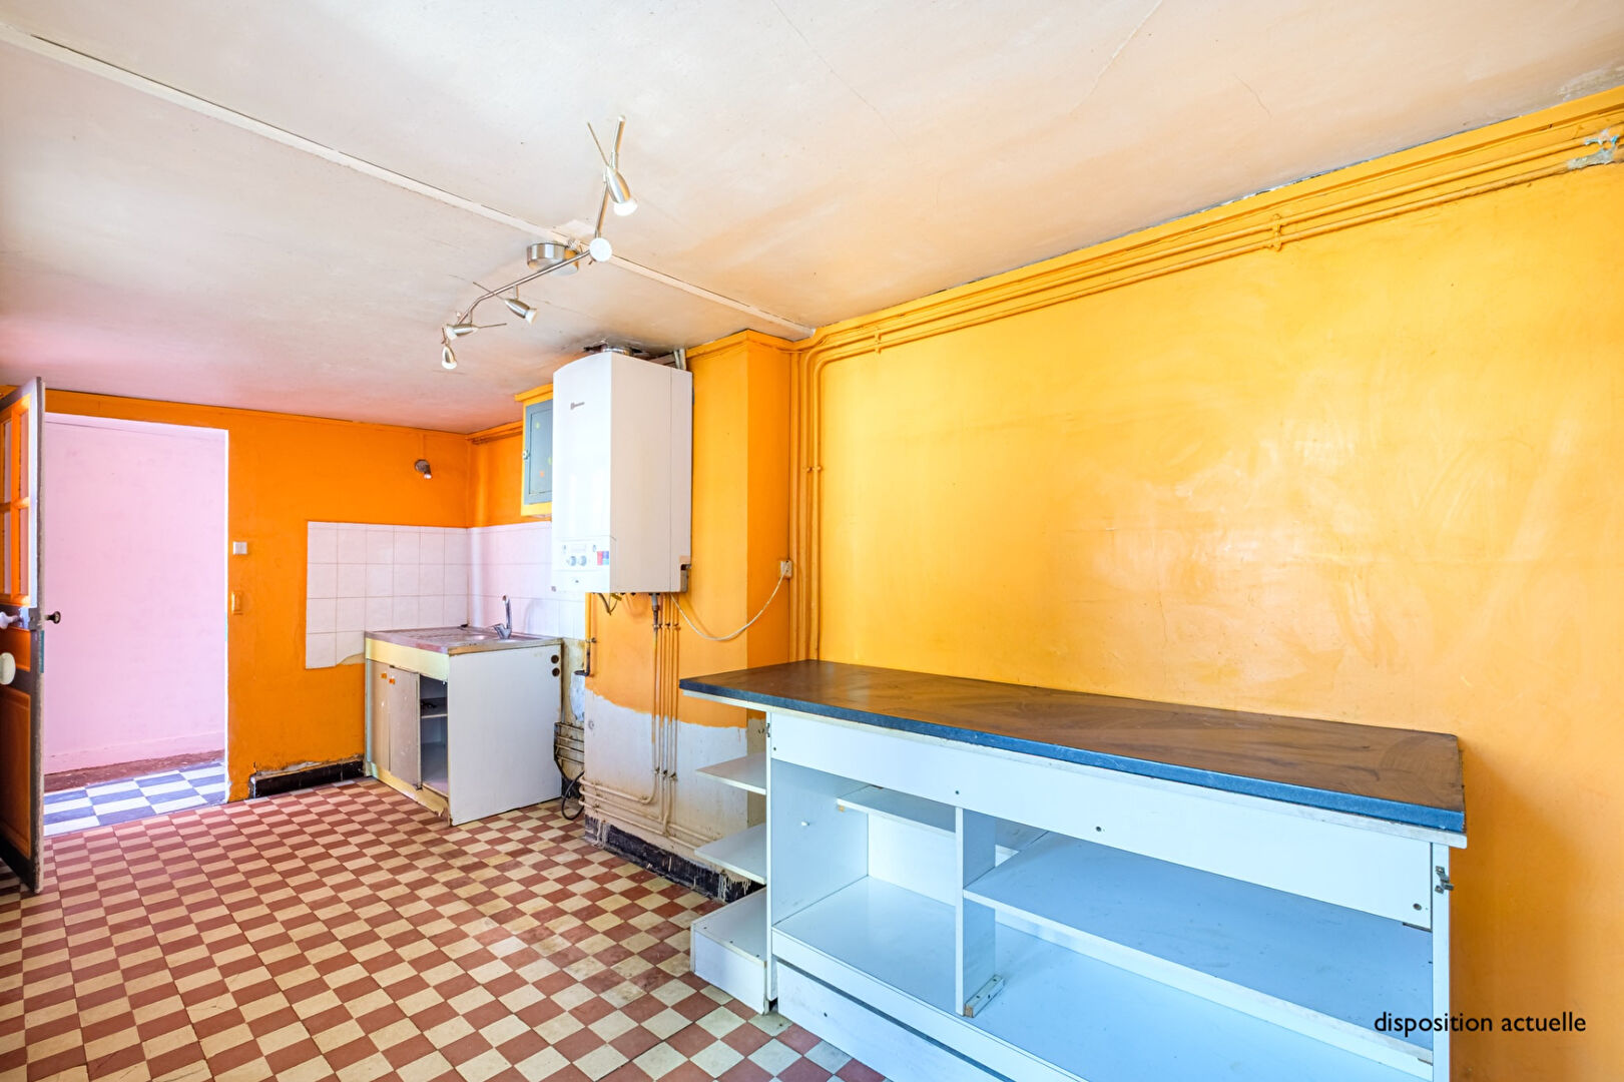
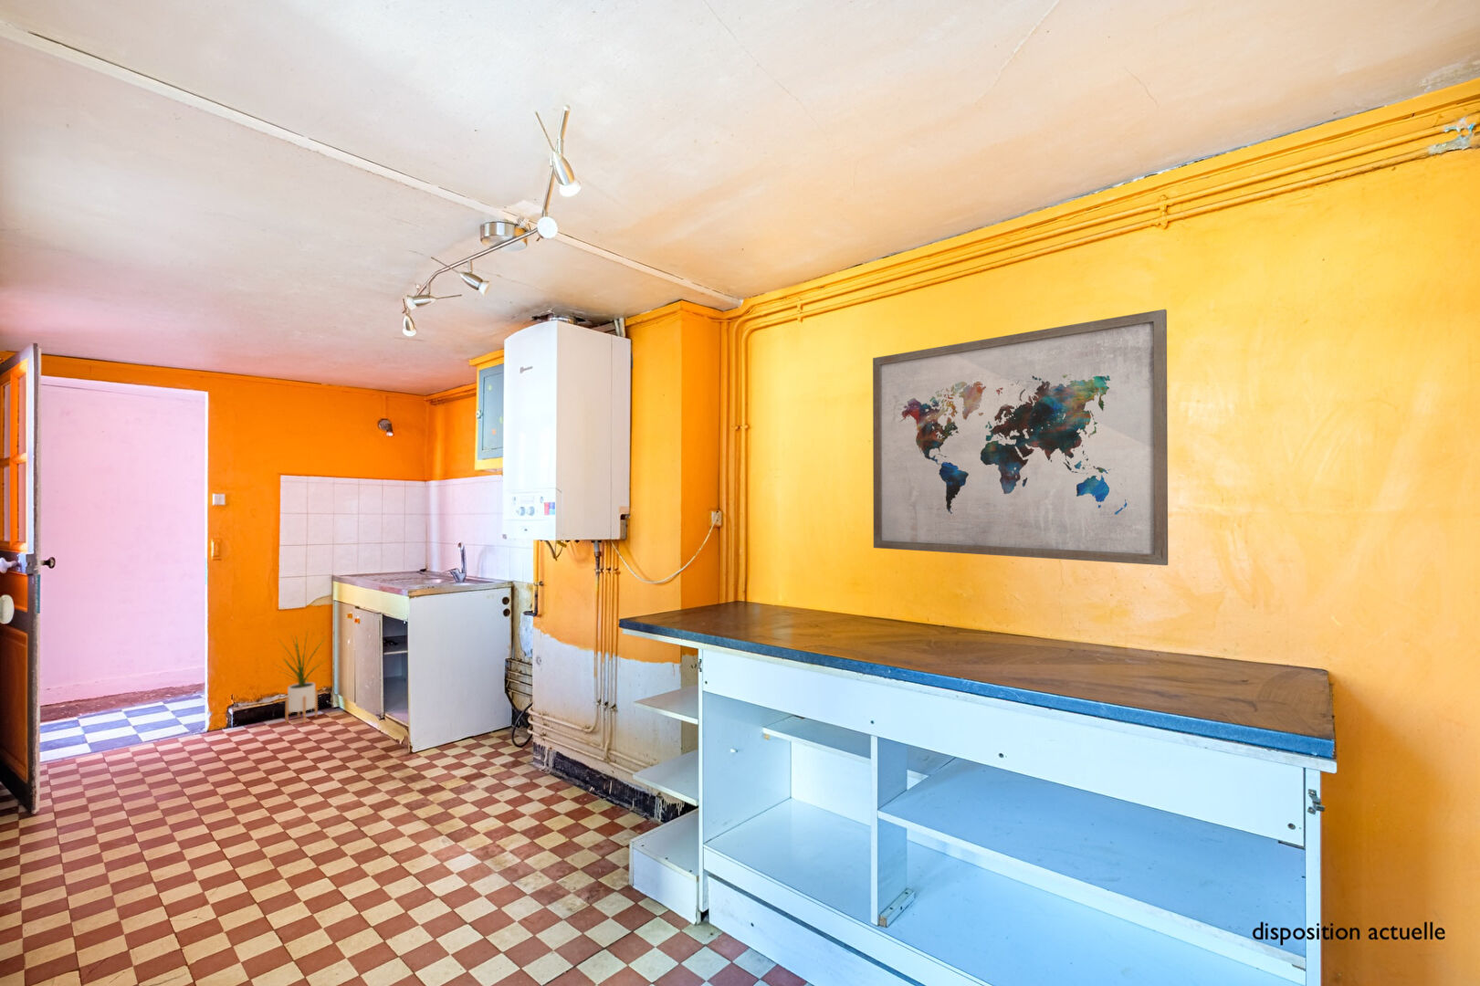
+ wall art [871,308,1169,566]
+ house plant [273,628,330,724]
